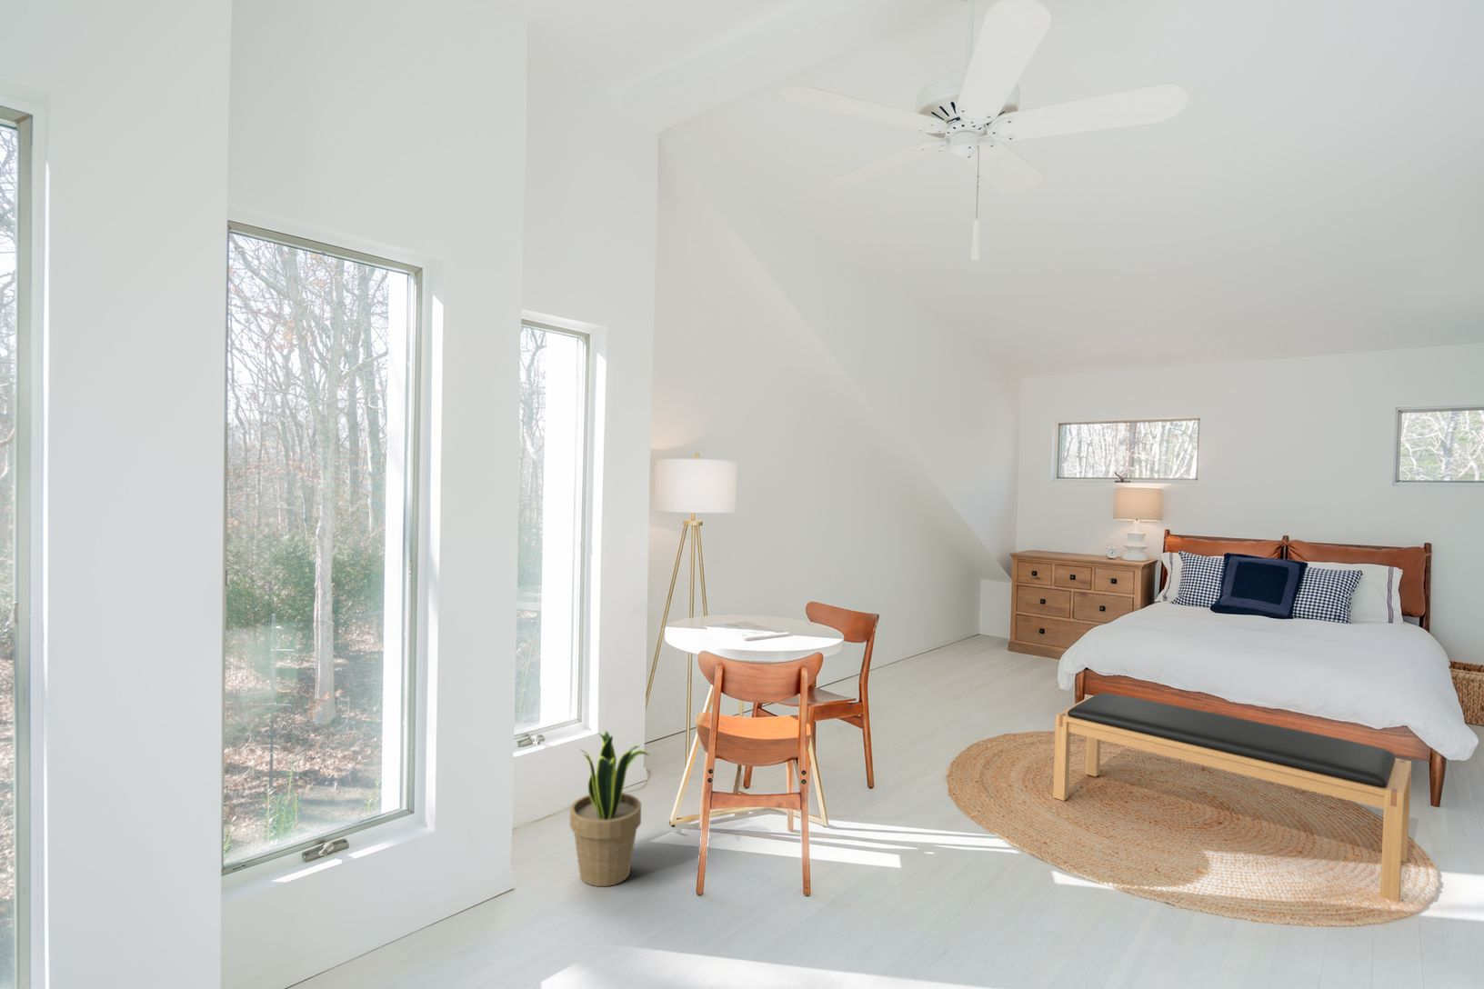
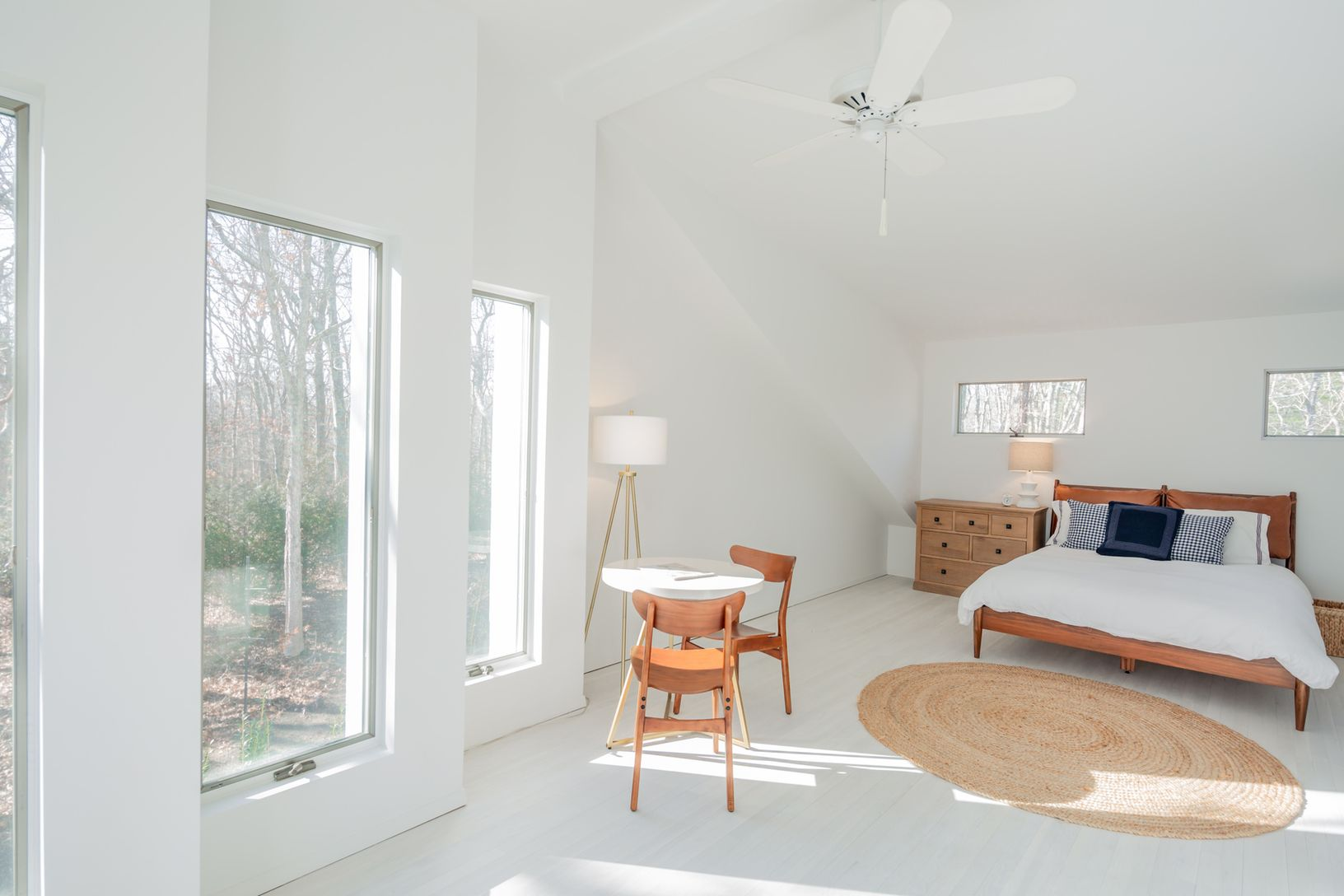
- bench [1052,692,1412,903]
- potted plant [570,730,650,887]
